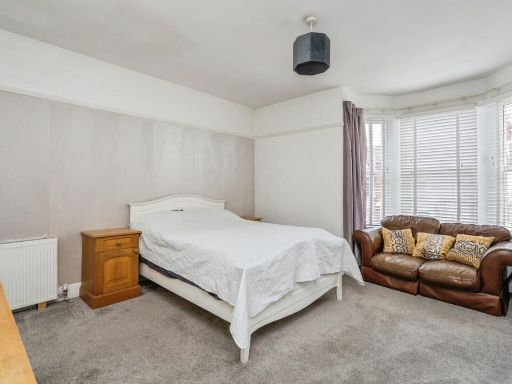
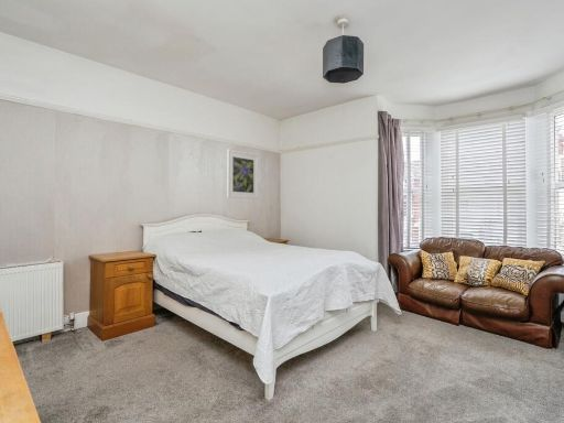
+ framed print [226,149,259,200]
